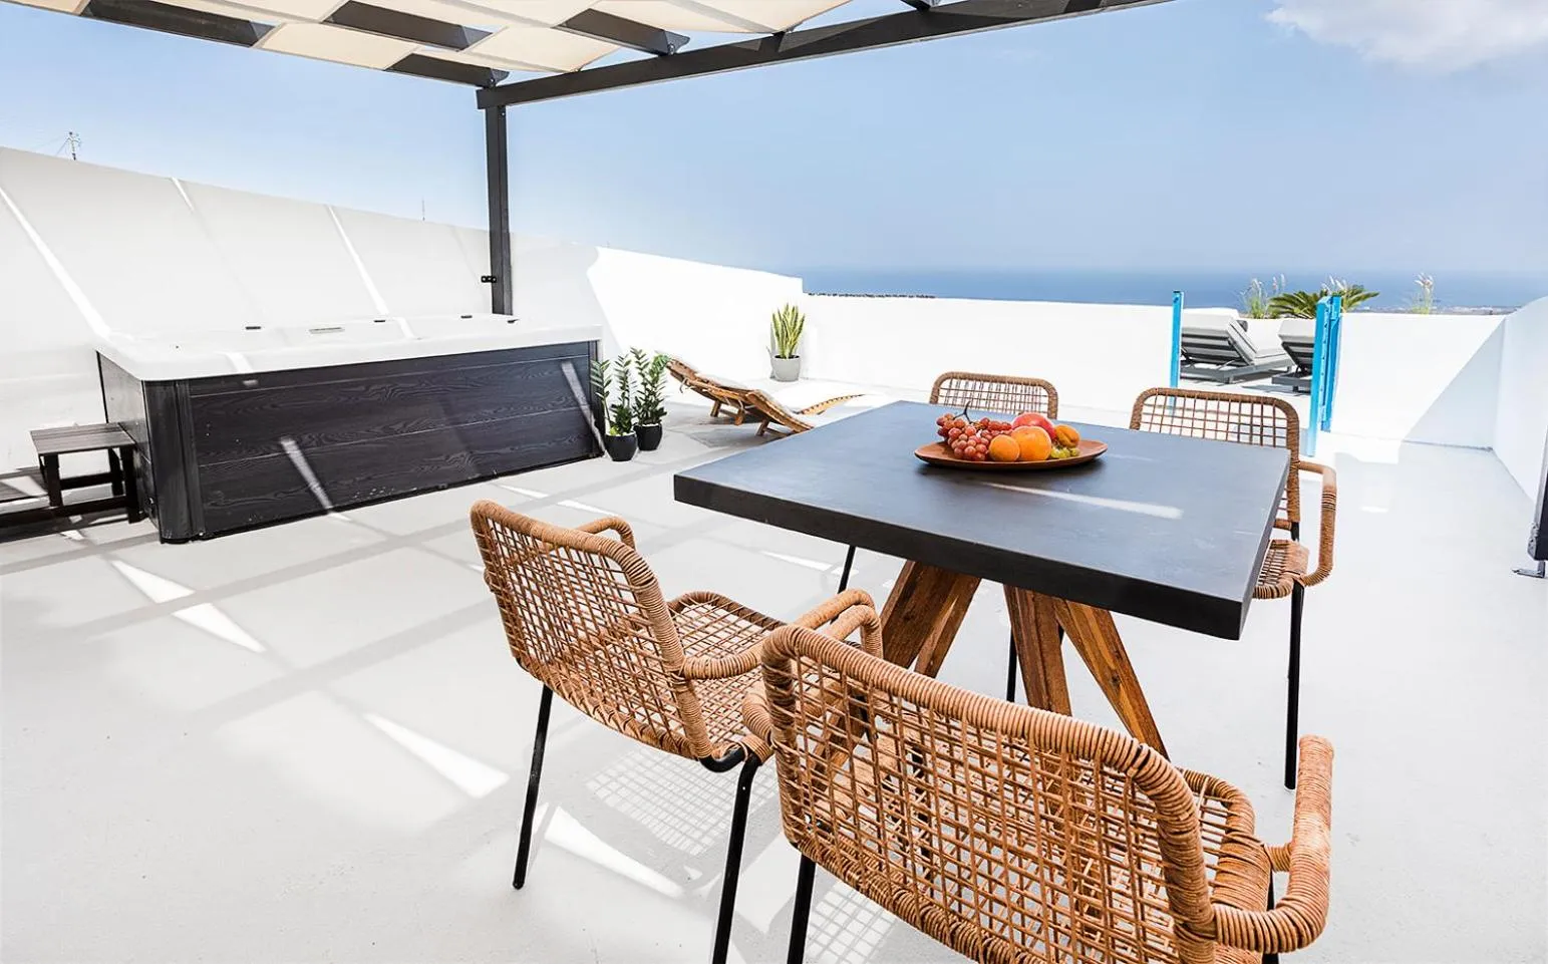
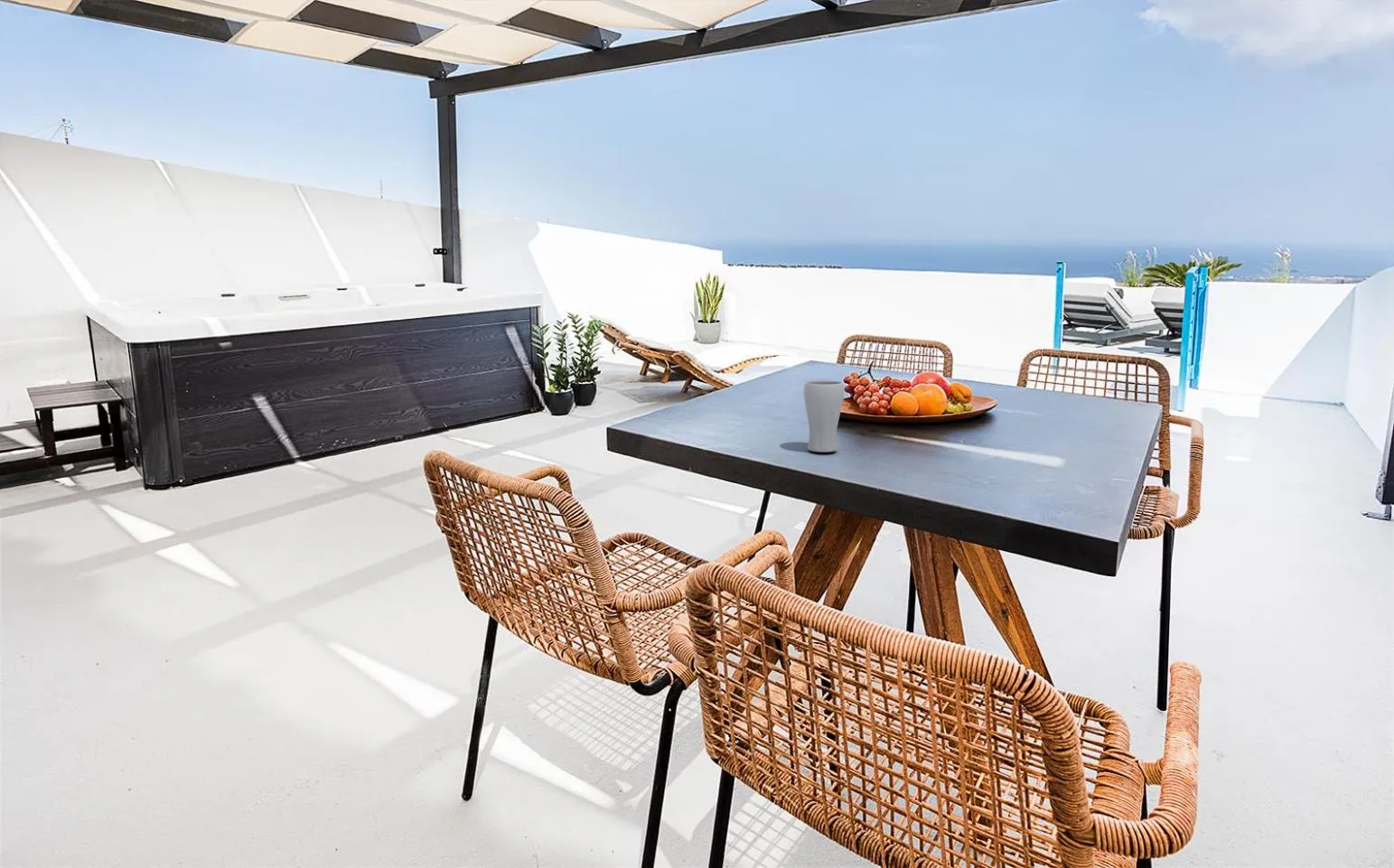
+ drinking glass [803,379,845,453]
